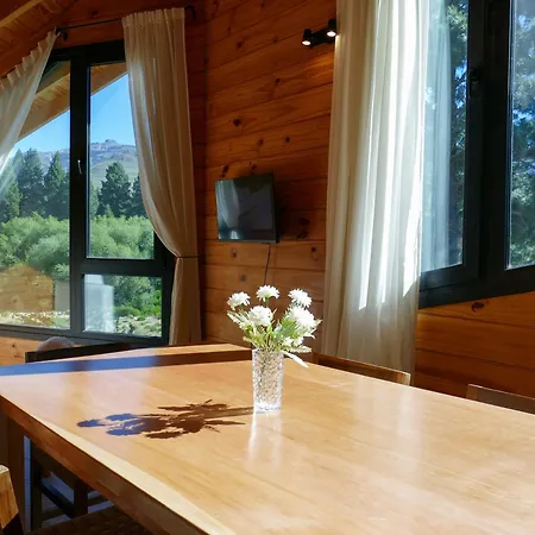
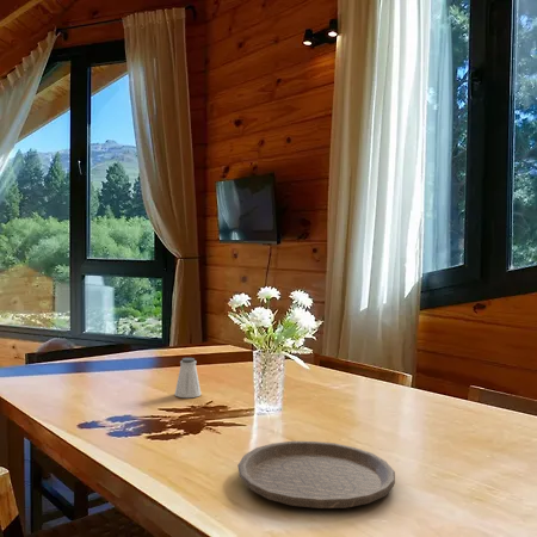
+ plate [236,440,396,510]
+ saltshaker [173,357,203,399]
